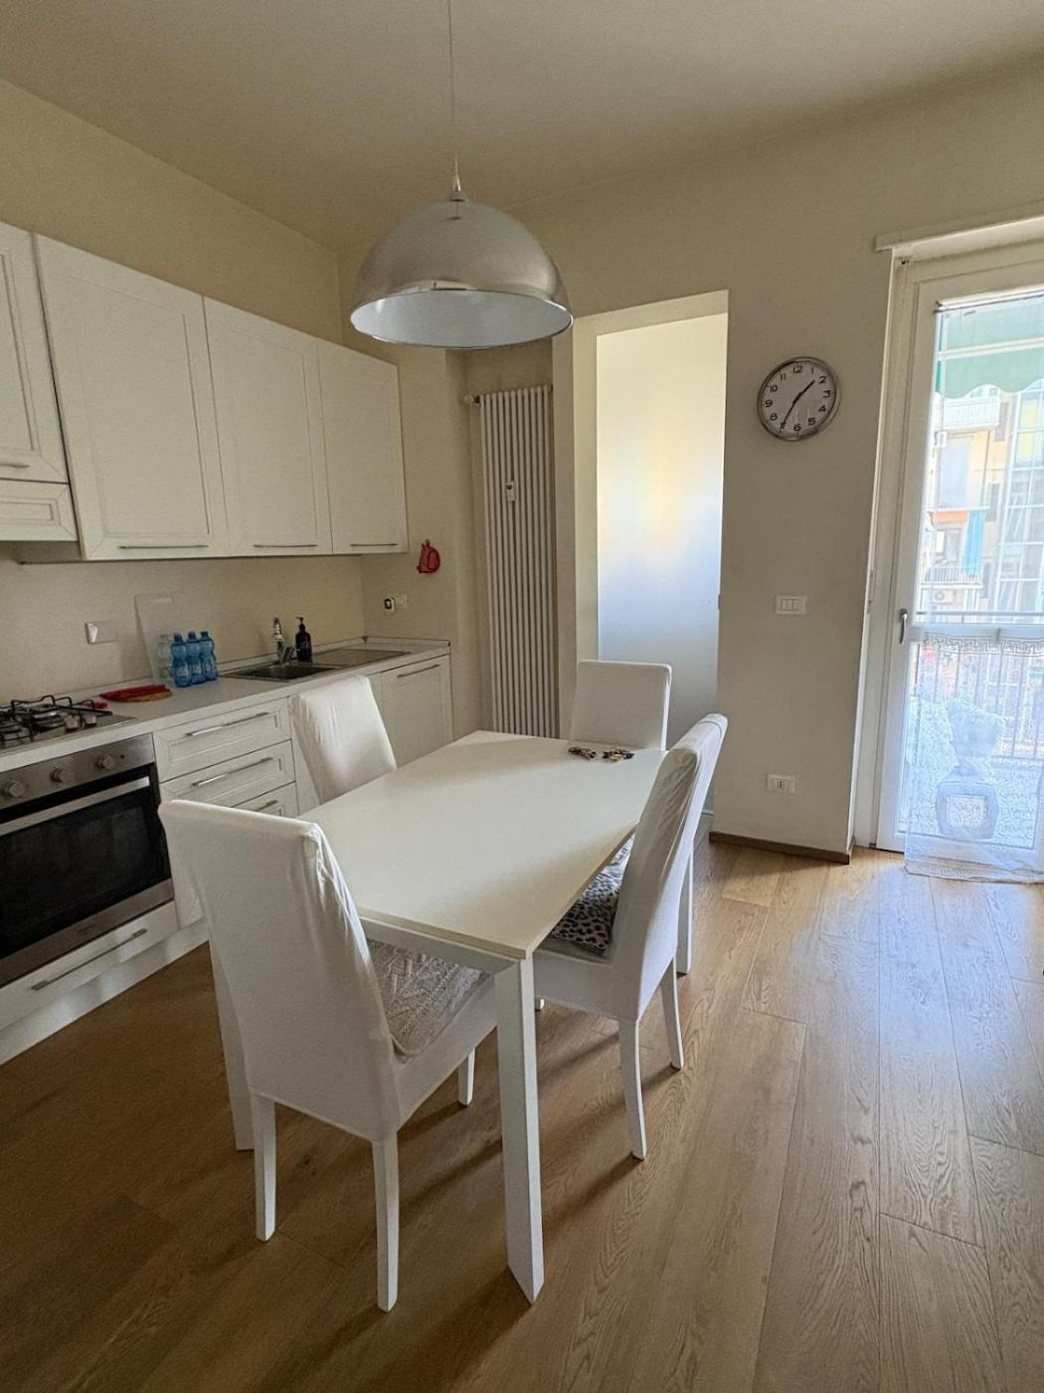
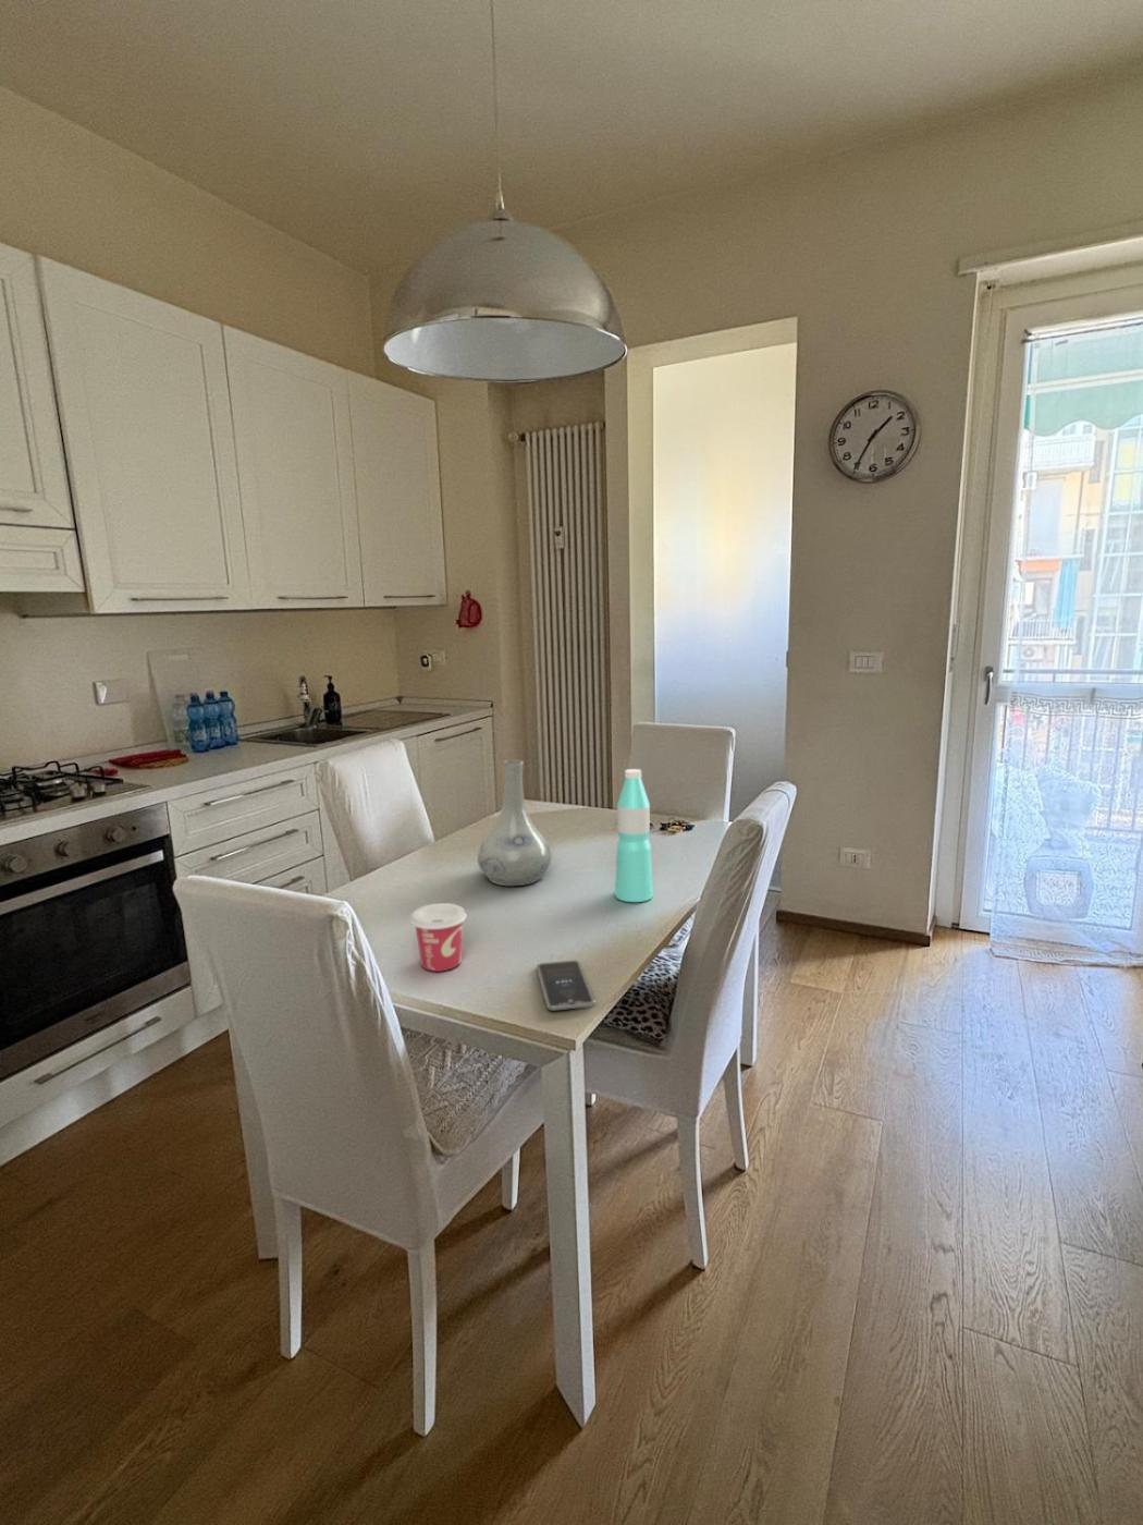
+ vase [477,758,553,886]
+ cup [409,902,468,973]
+ smartphone [535,959,596,1012]
+ water bottle [614,769,654,903]
